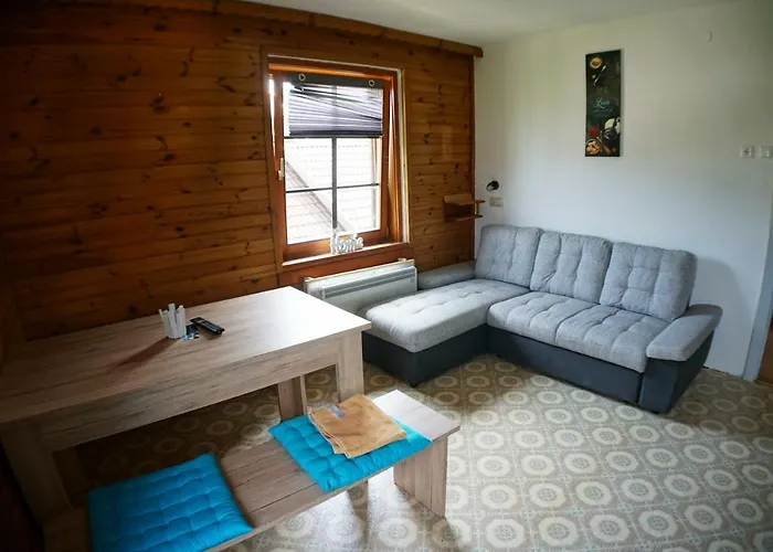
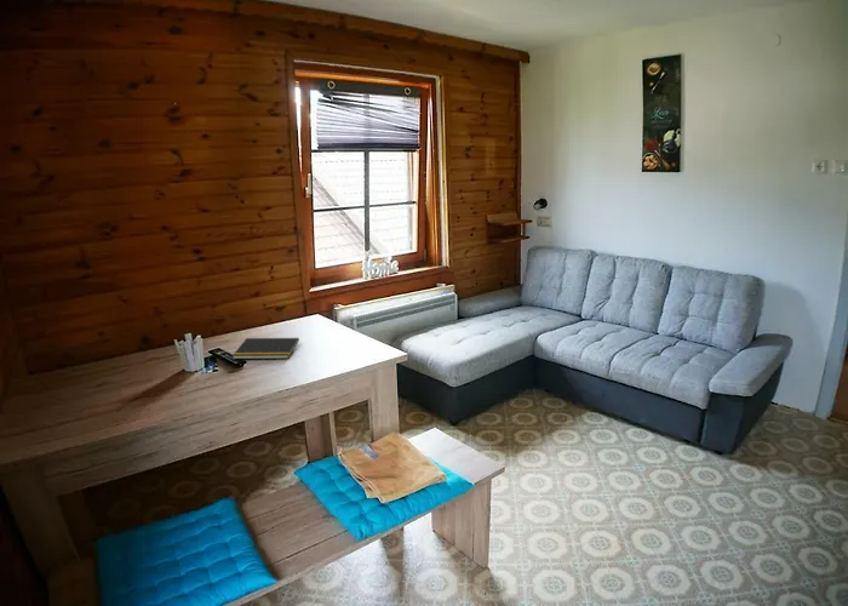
+ notepad [231,337,300,360]
